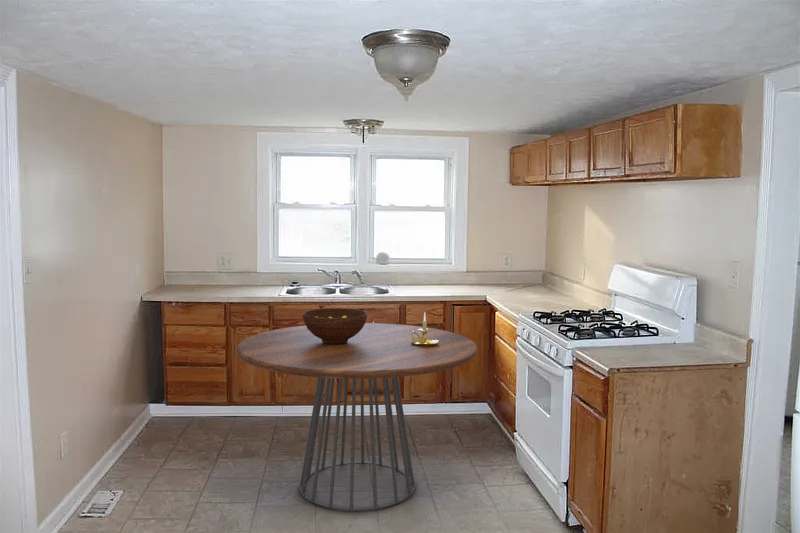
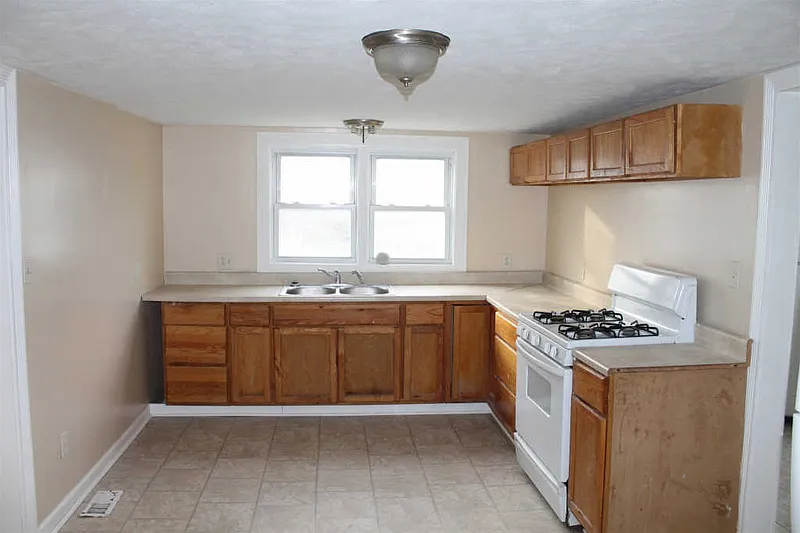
- candle holder [410,312,439,346]
- fruit bowl [302,307,368,344]
- dining table [235,322,479,512]
